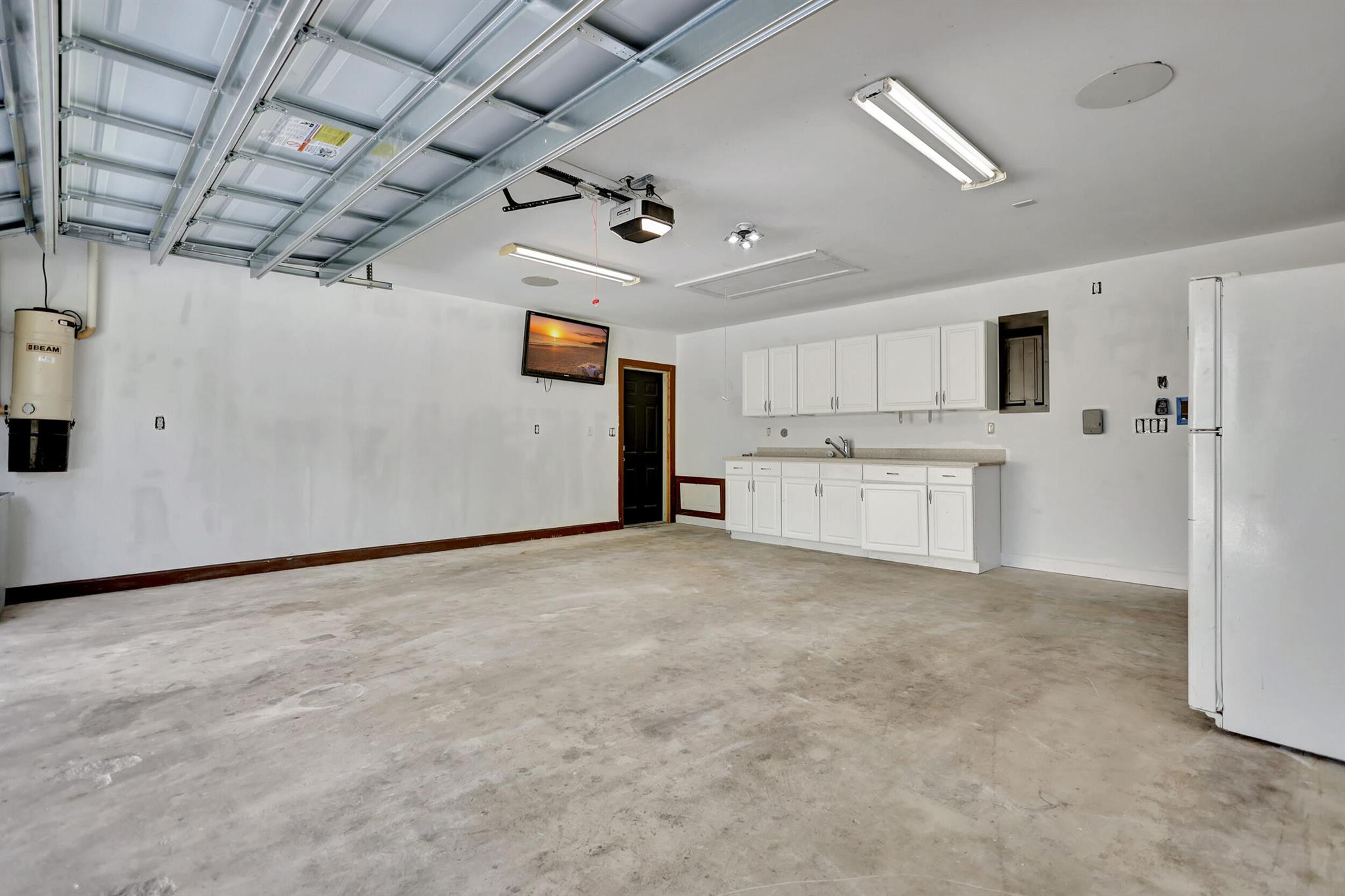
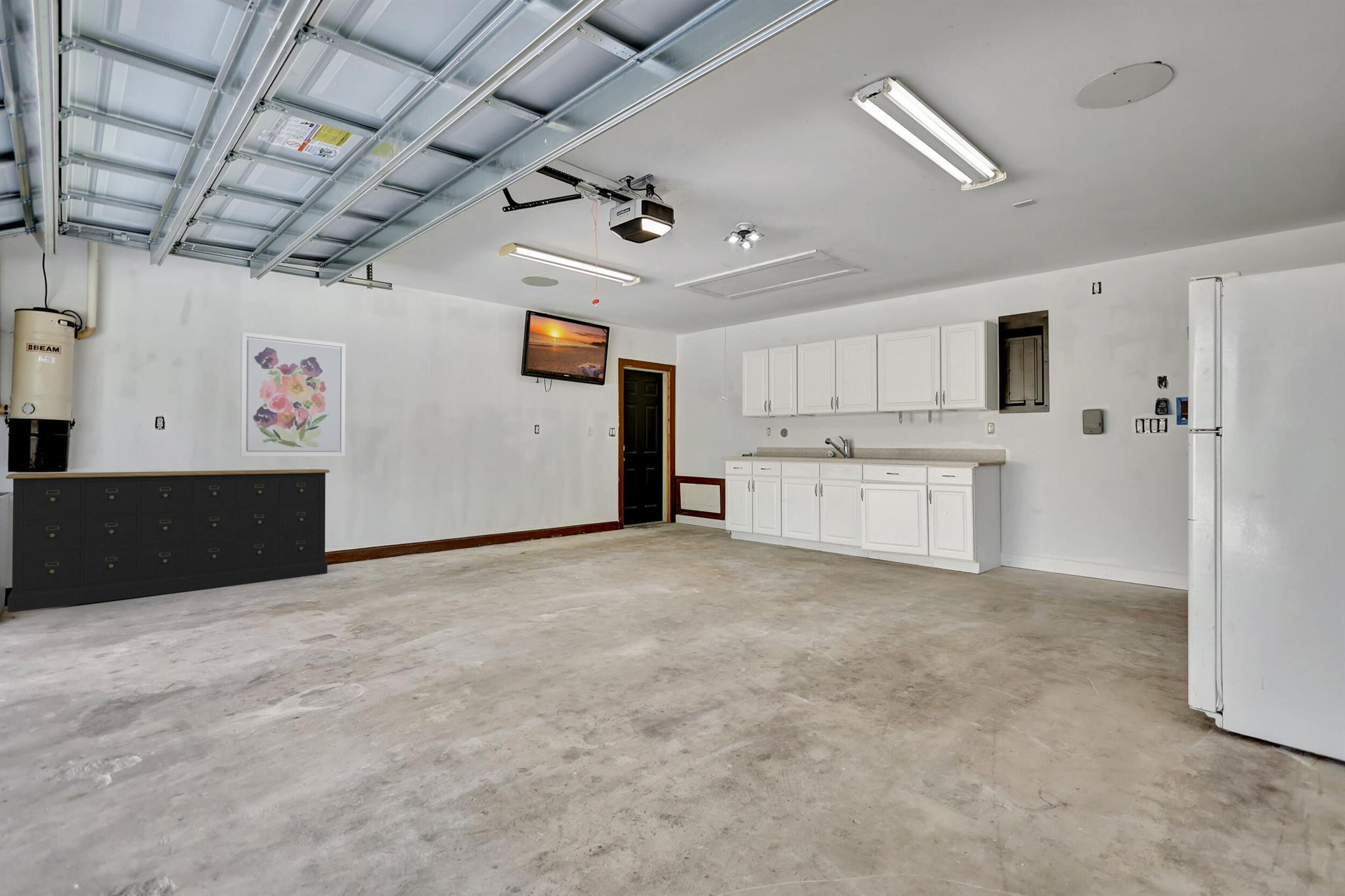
+ storage cabinet [5,469,330,613]
+ wall art [240,331,346,458]
